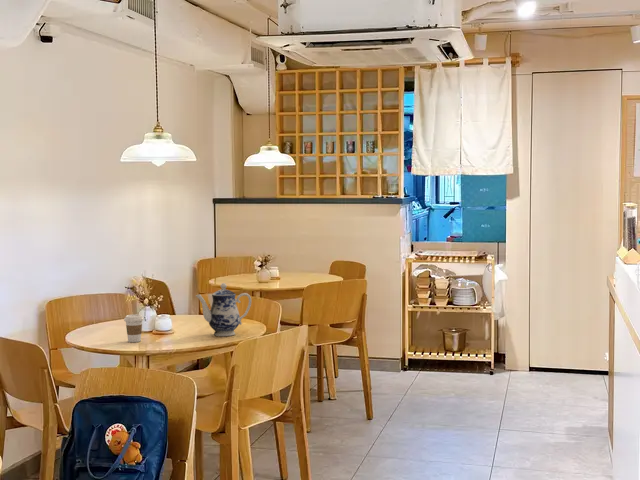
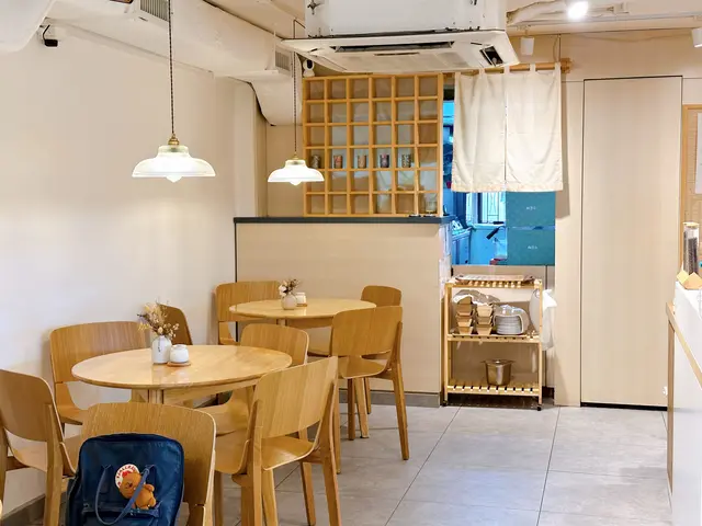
- teapot [195,282,252,337]
- coffee cup [123,313,145,343]
